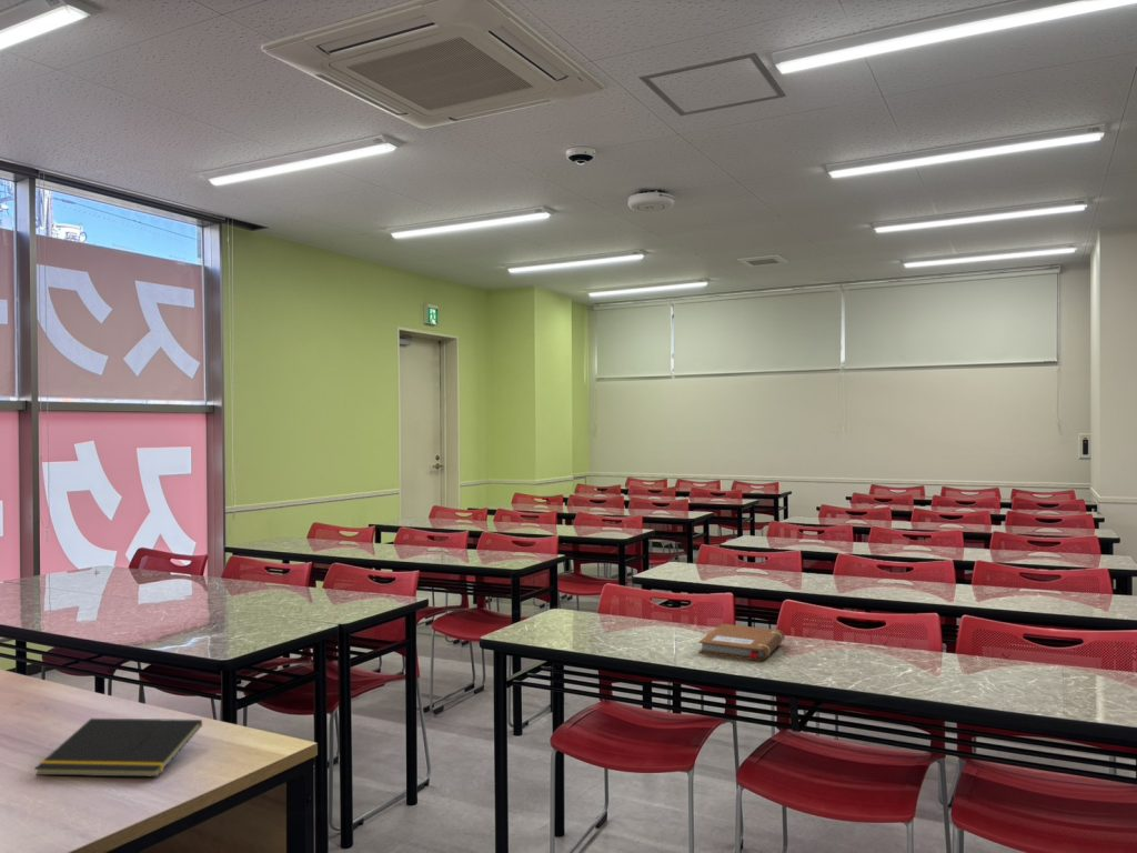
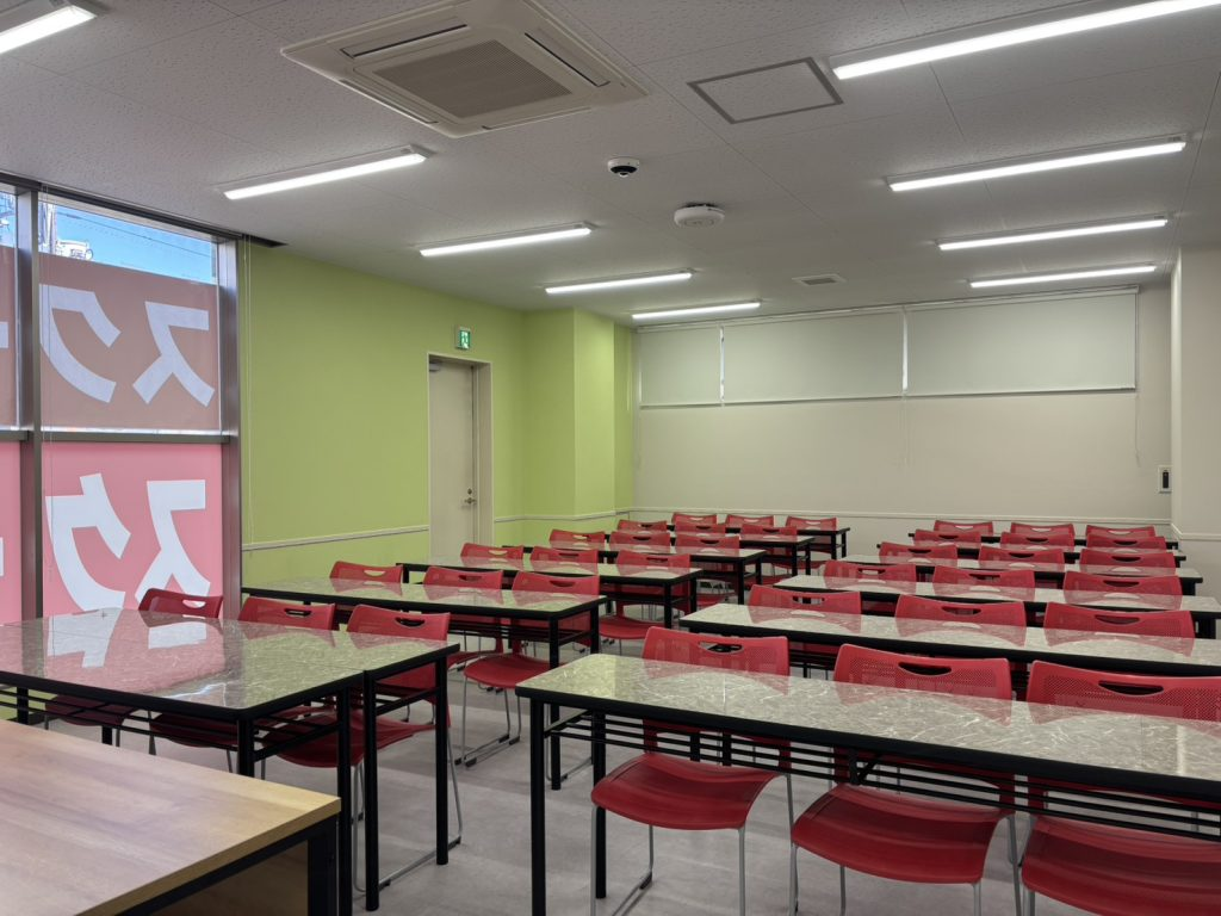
- notepad [33,717,203,779]
- notebook [697,623,785,662]
